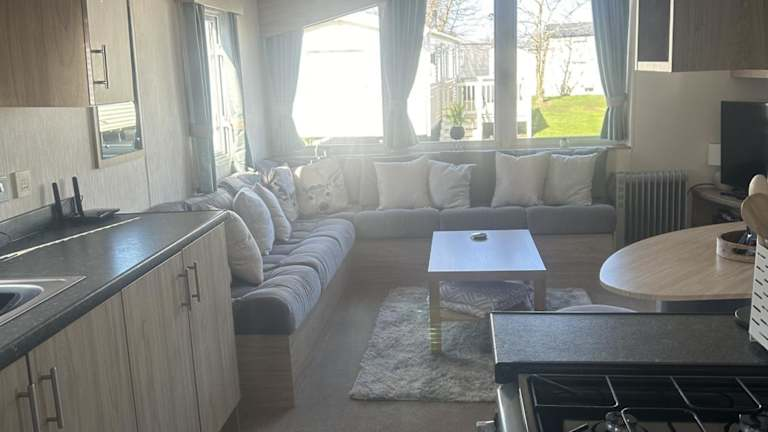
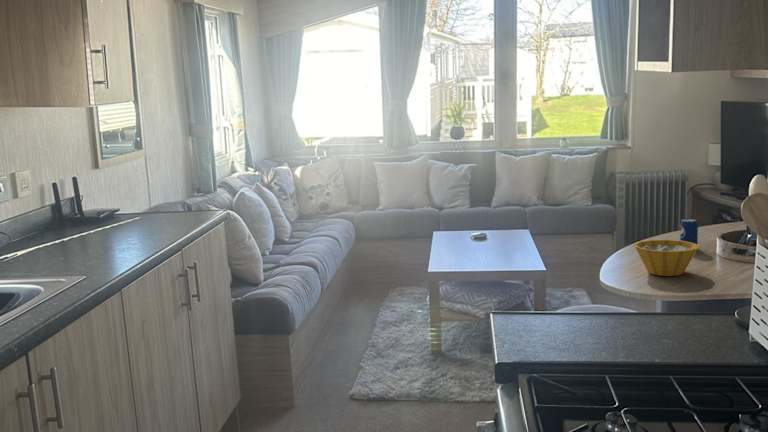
+ beverage can [679,218,699,245]
+ bowl [633,239,700,277]
